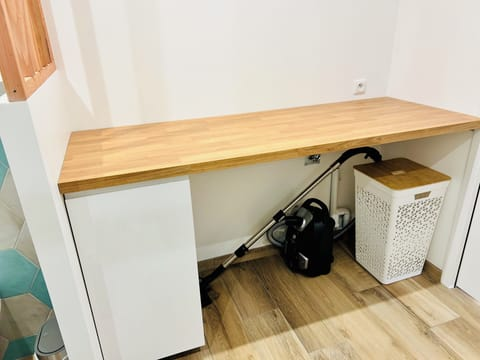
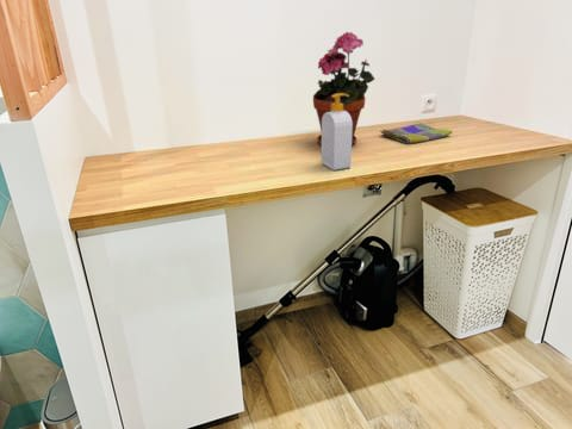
+ potted plant [312,31,375,147]
+ dish towel [379,122,453,145]
+ soap bottle [321,93,353,172]
